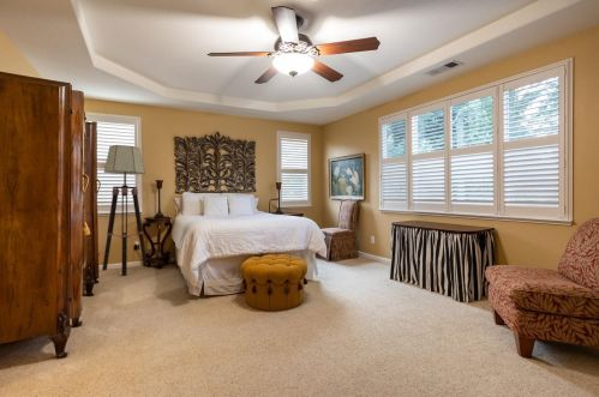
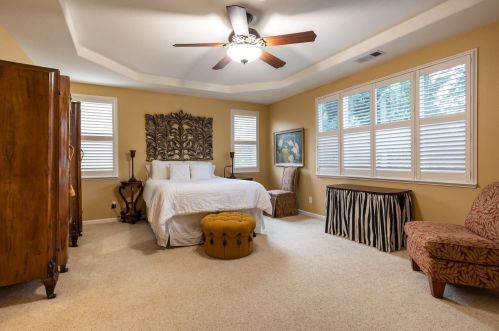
- floor lamp [101,144,149,277]
